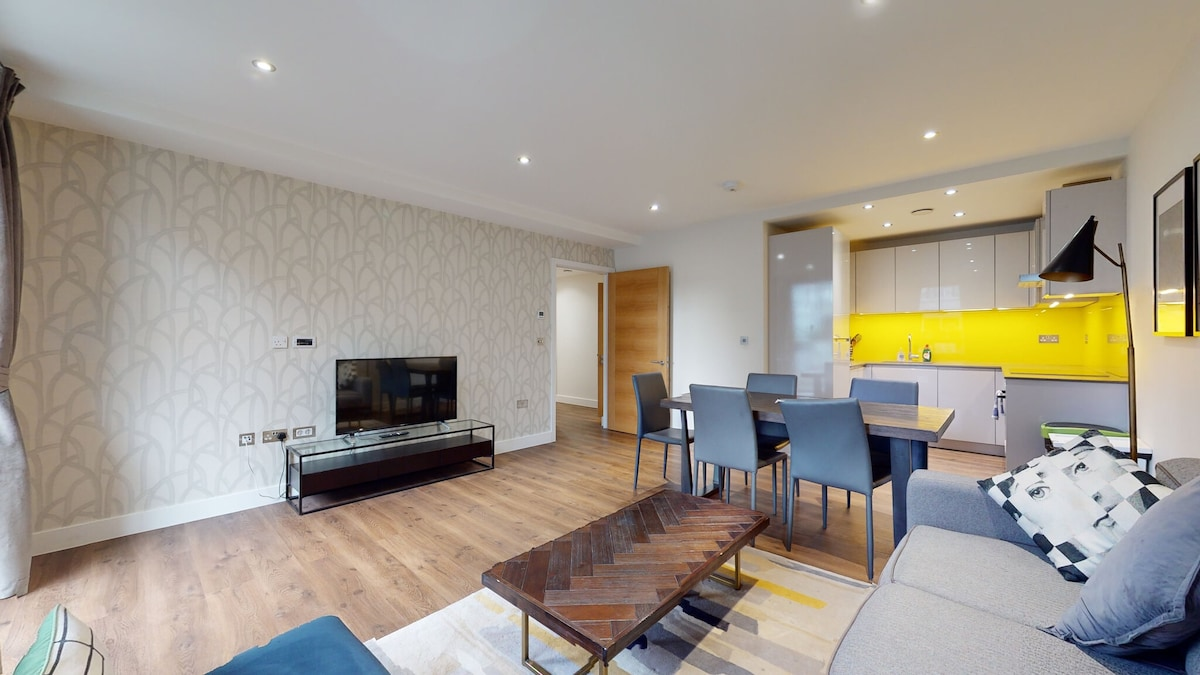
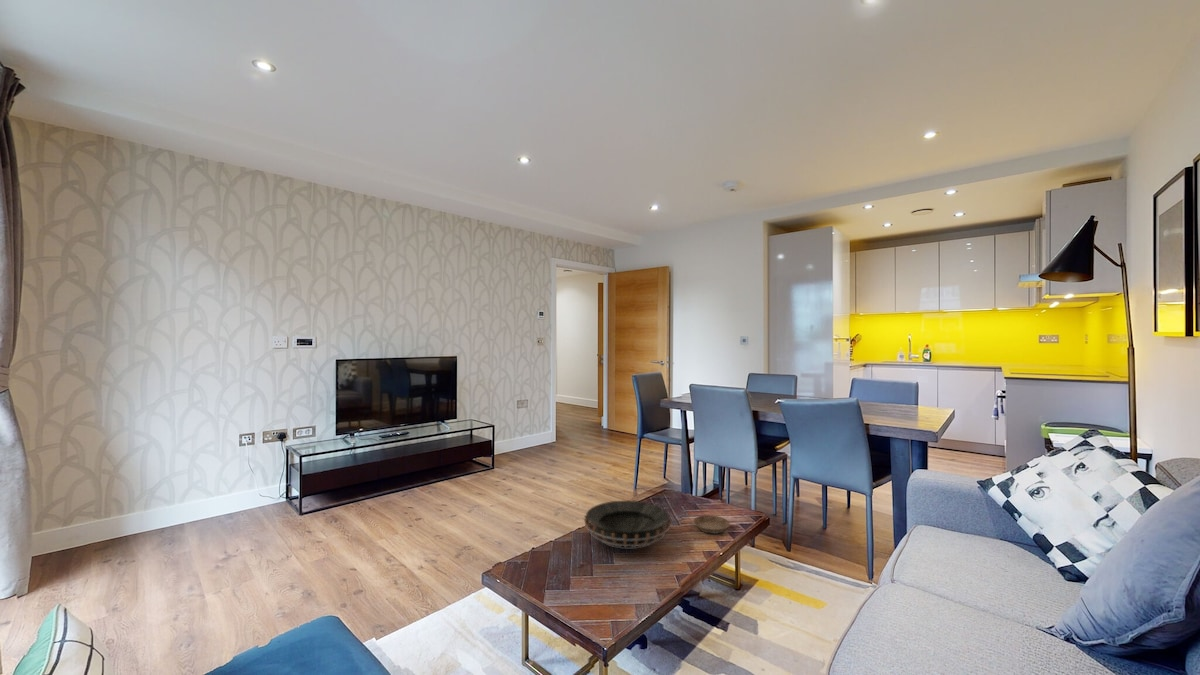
+ saucer [692,514,731,534]
+ decorative bowl [583,500,672,549]
